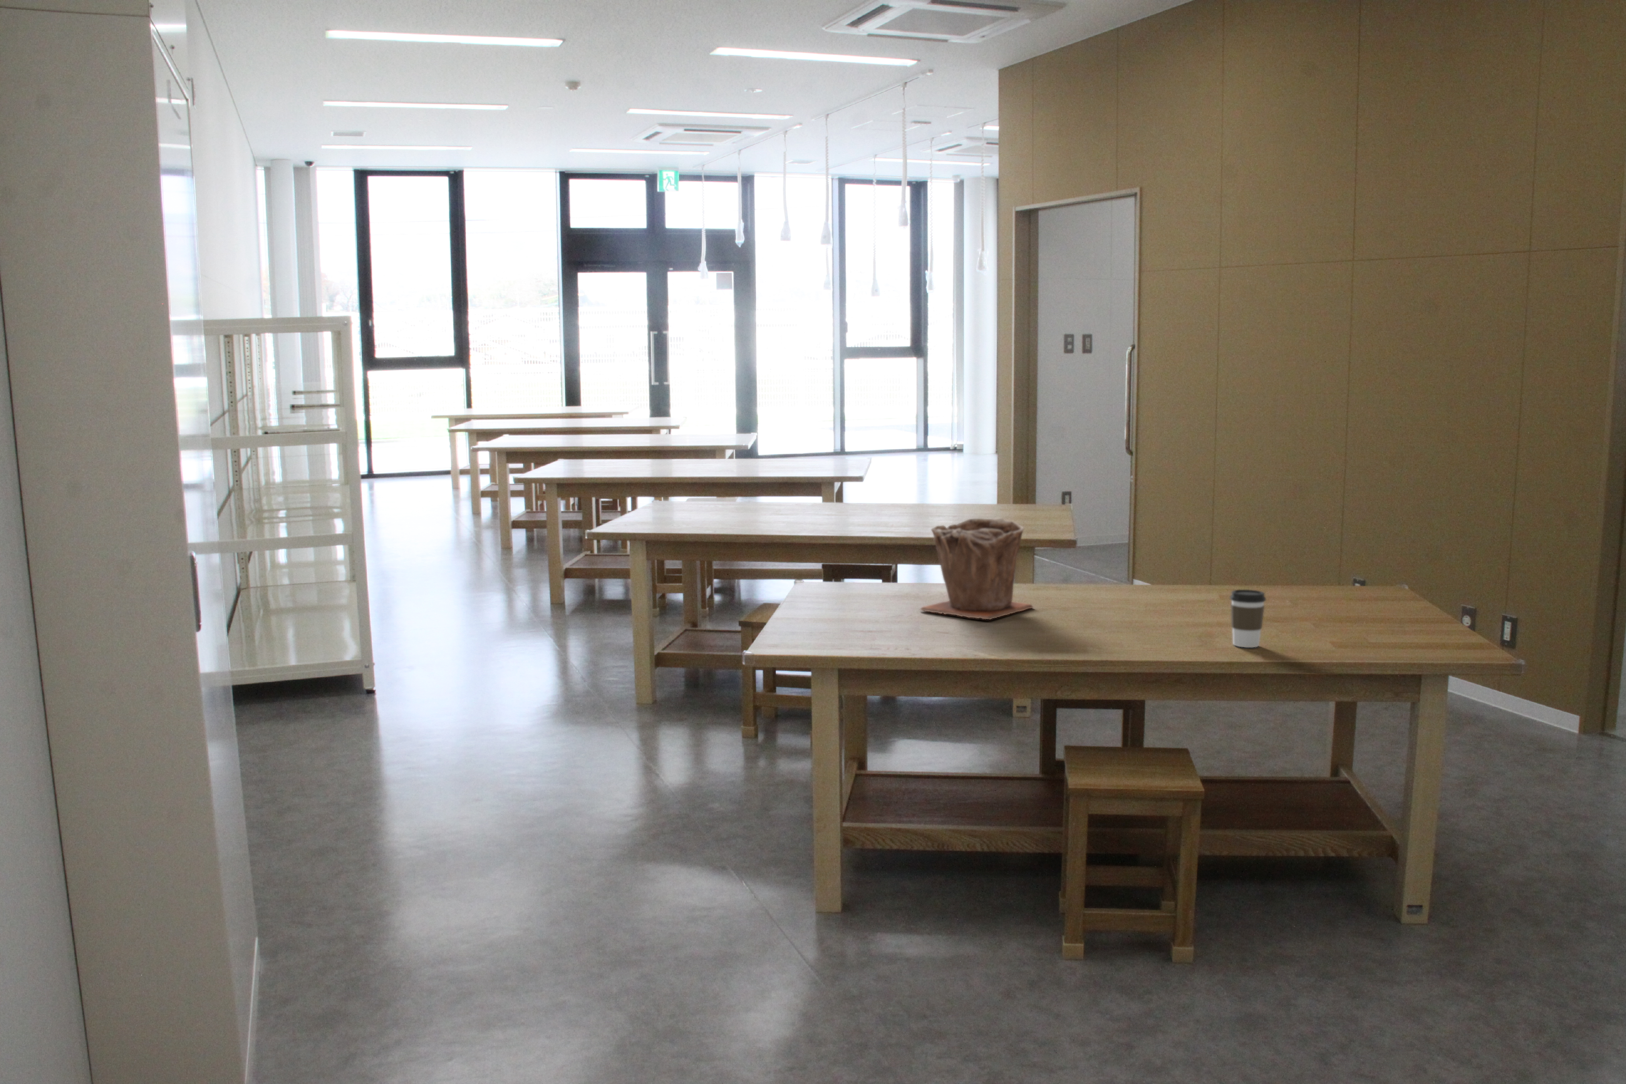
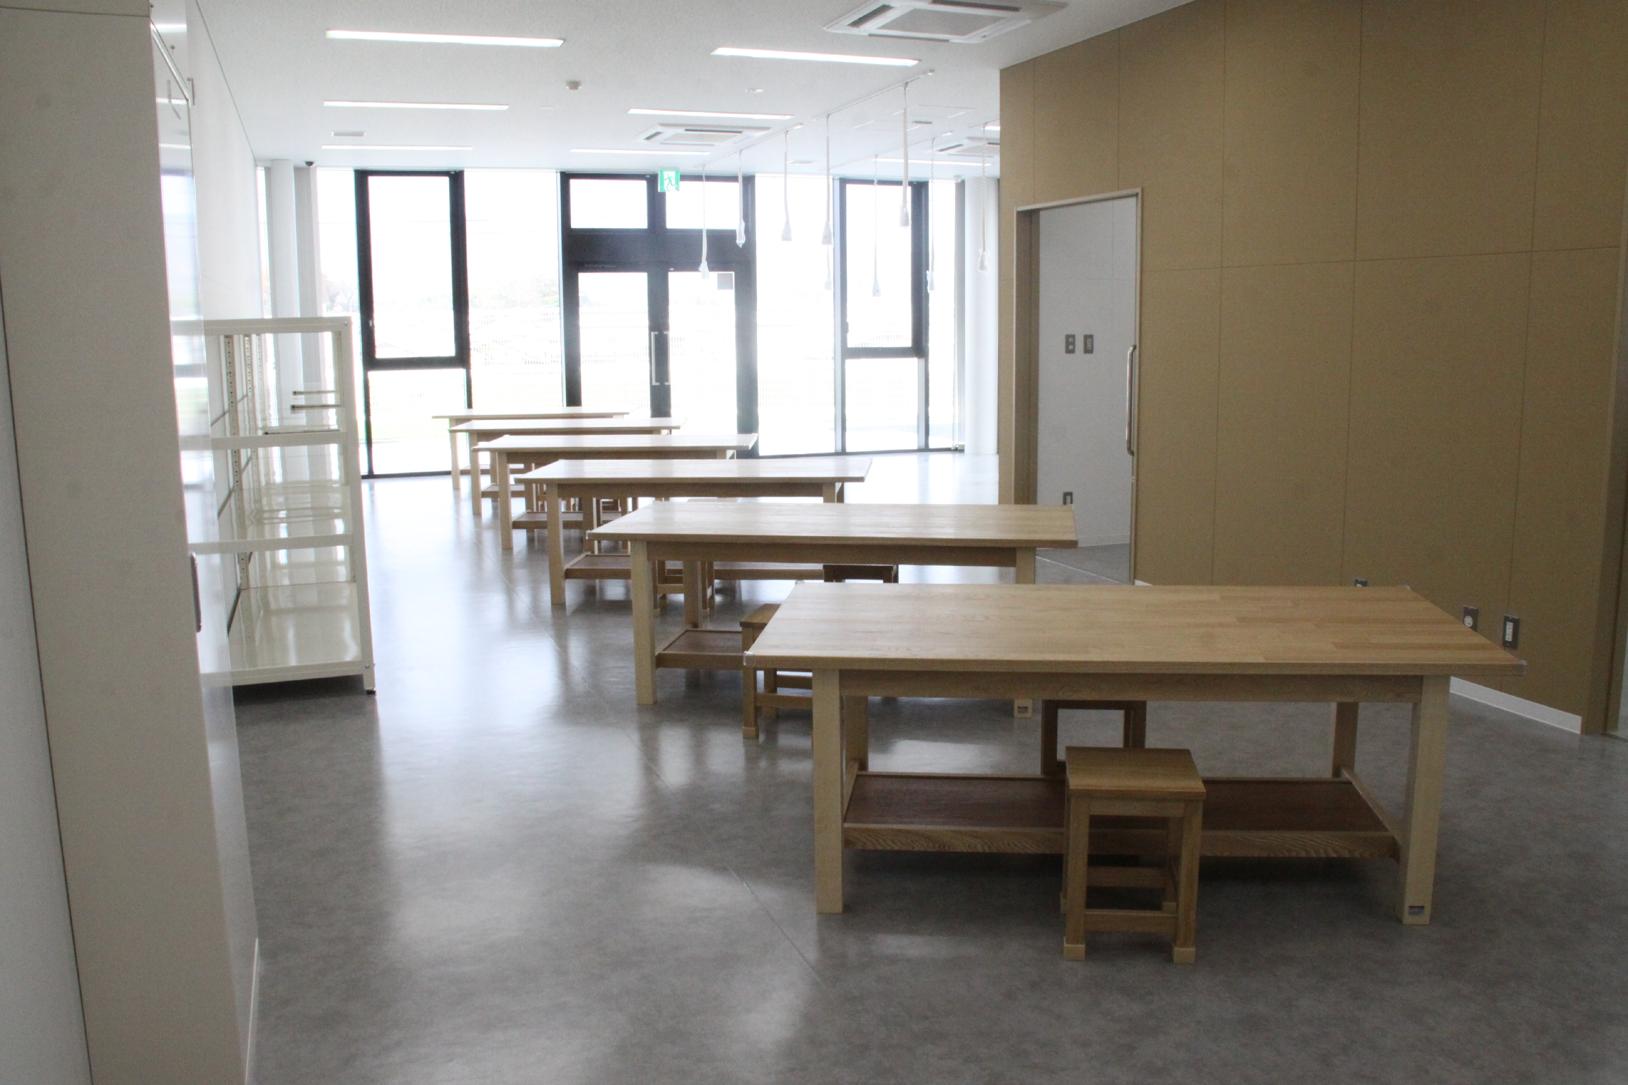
- coffee cup [1229,589,1267,647]
- plant pot [919,517,1033,621]
